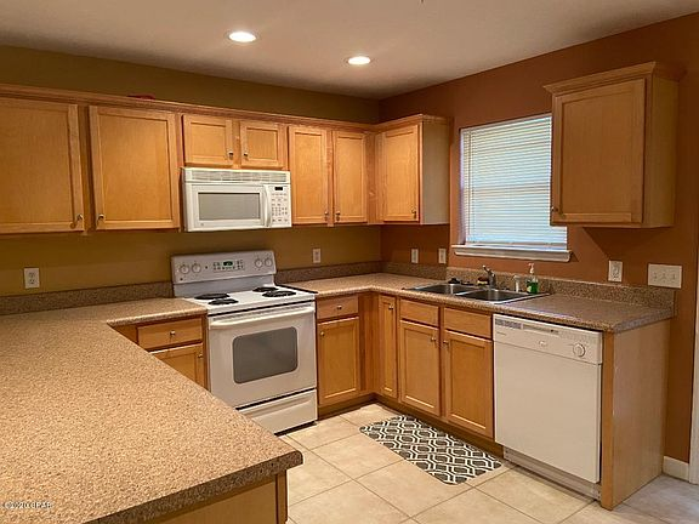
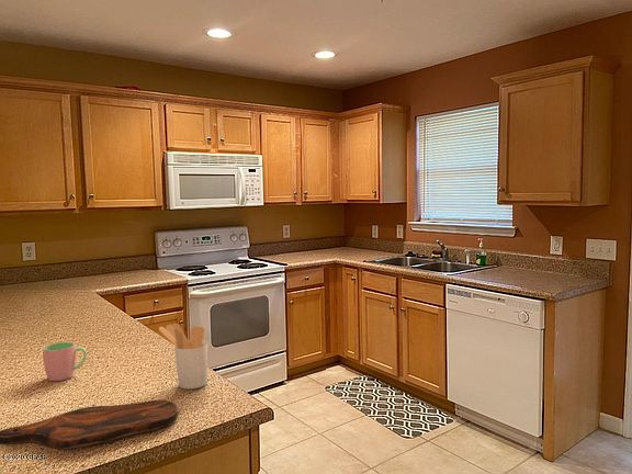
+ utensil holder [158,321,210,391]
+ cup [42,341,88,382]
+ cutting board [0,398,179,450]
